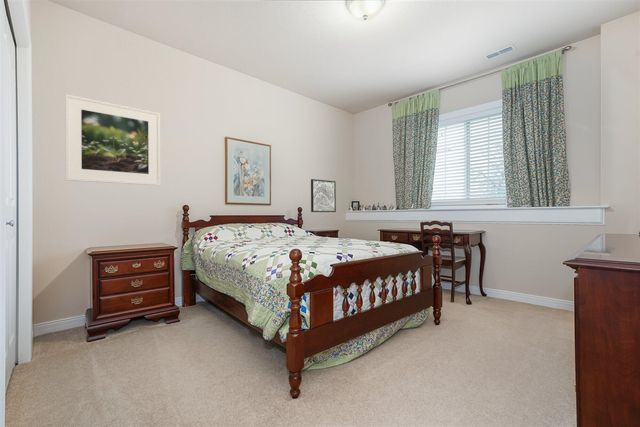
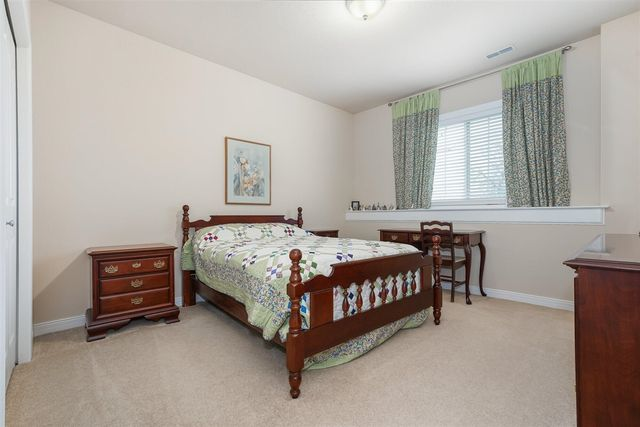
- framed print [64,93,161,187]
- wall art [310,178,337,213]
